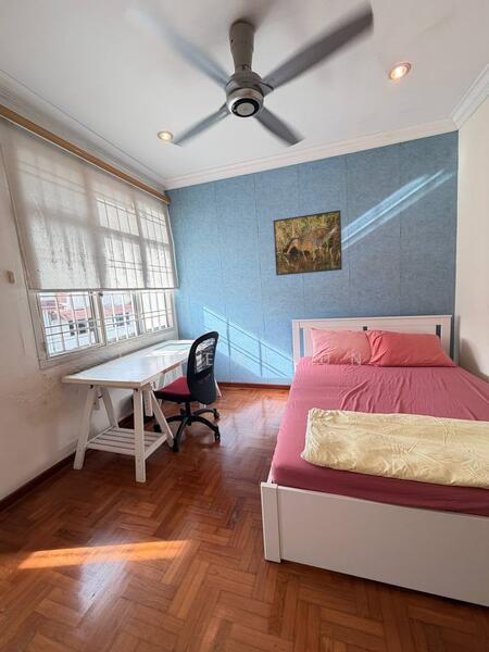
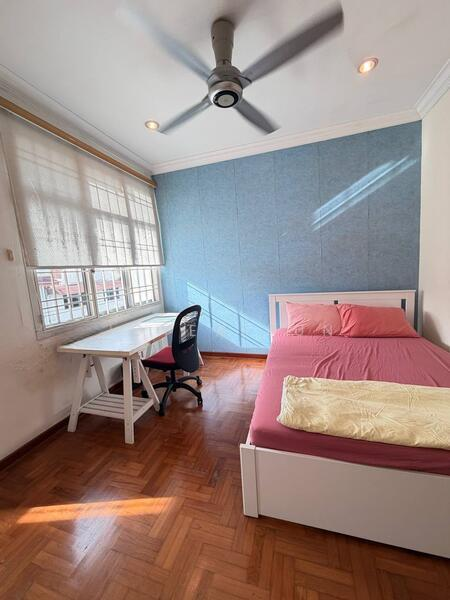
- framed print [273,210,343,277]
